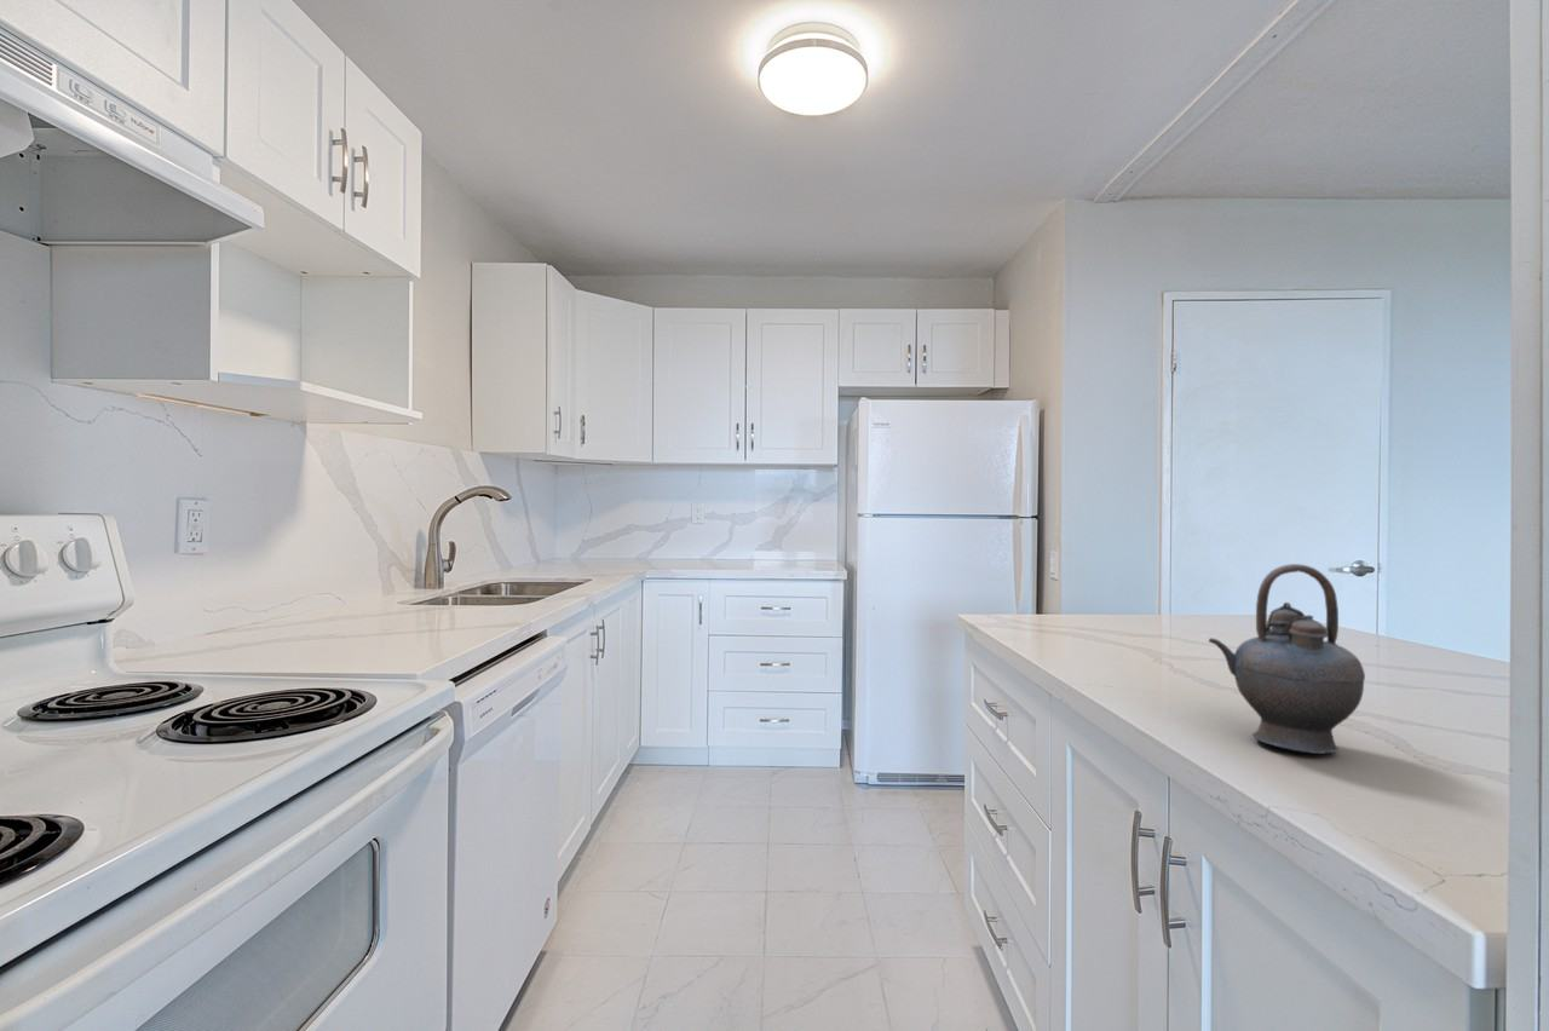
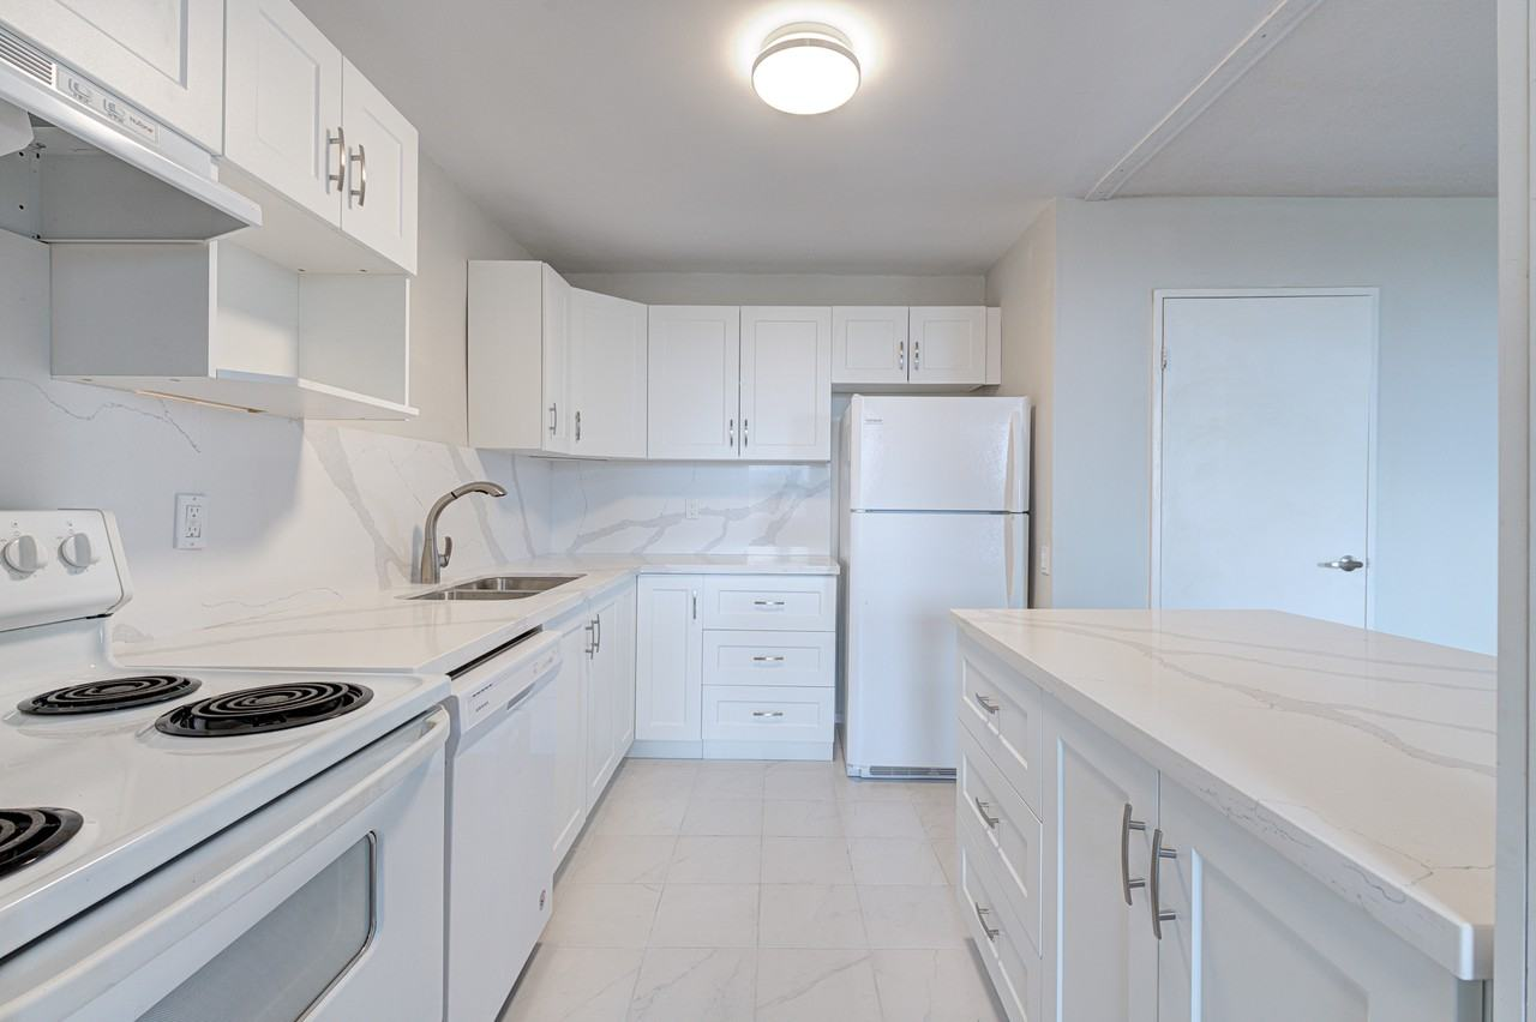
- teapot [1208,563,1366,755]
